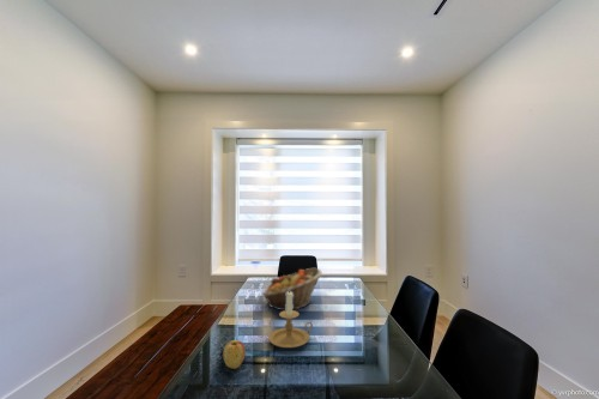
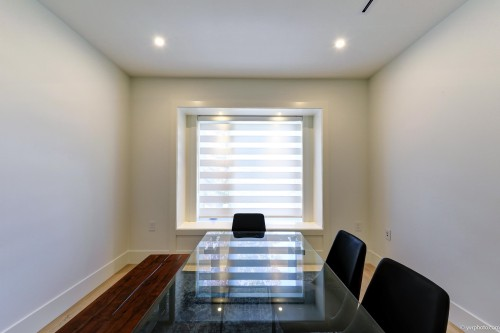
- apple [222,339,247,370]
- candle holder [267,291,314,349]
- fruit basket [261,267,322,312]
